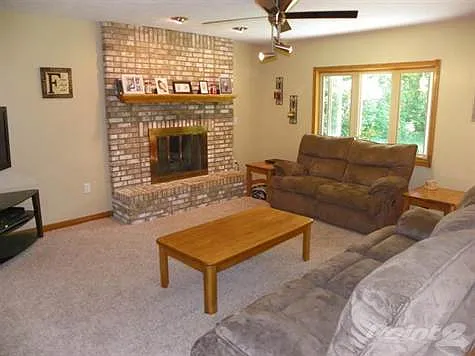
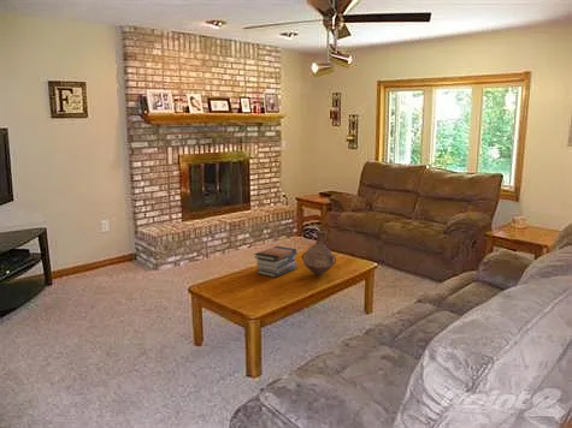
+ vase [301,230,337,277]
+ book stack [253,245,299,278]
